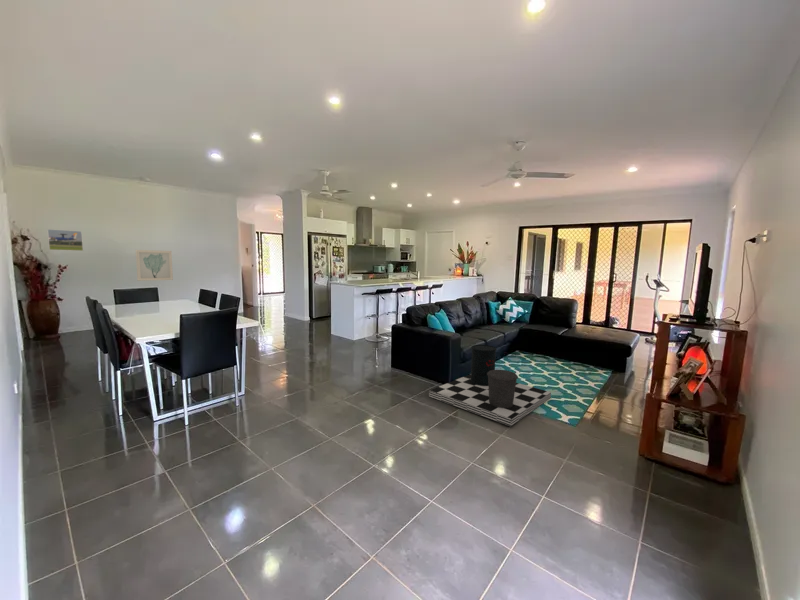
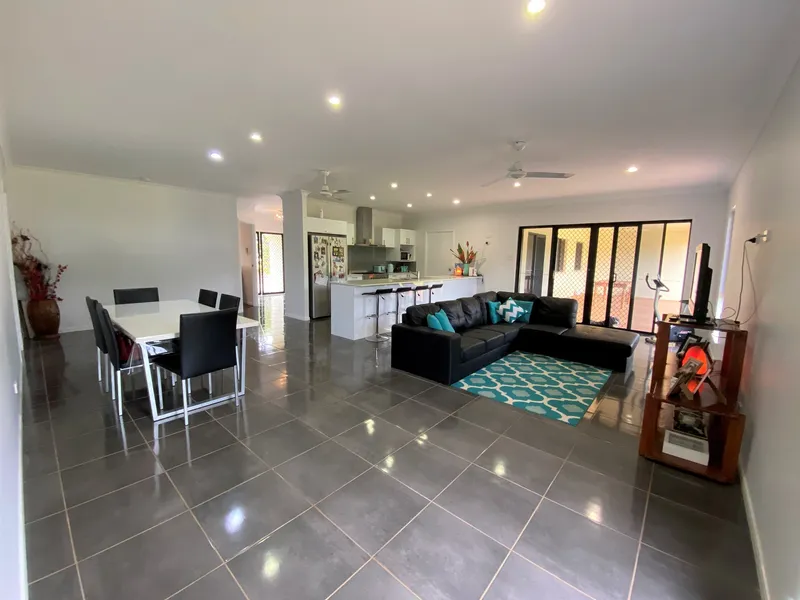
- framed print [46,228,84,252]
- wall art [135,249,174,282]
- waste bin [428,344,552,427]
